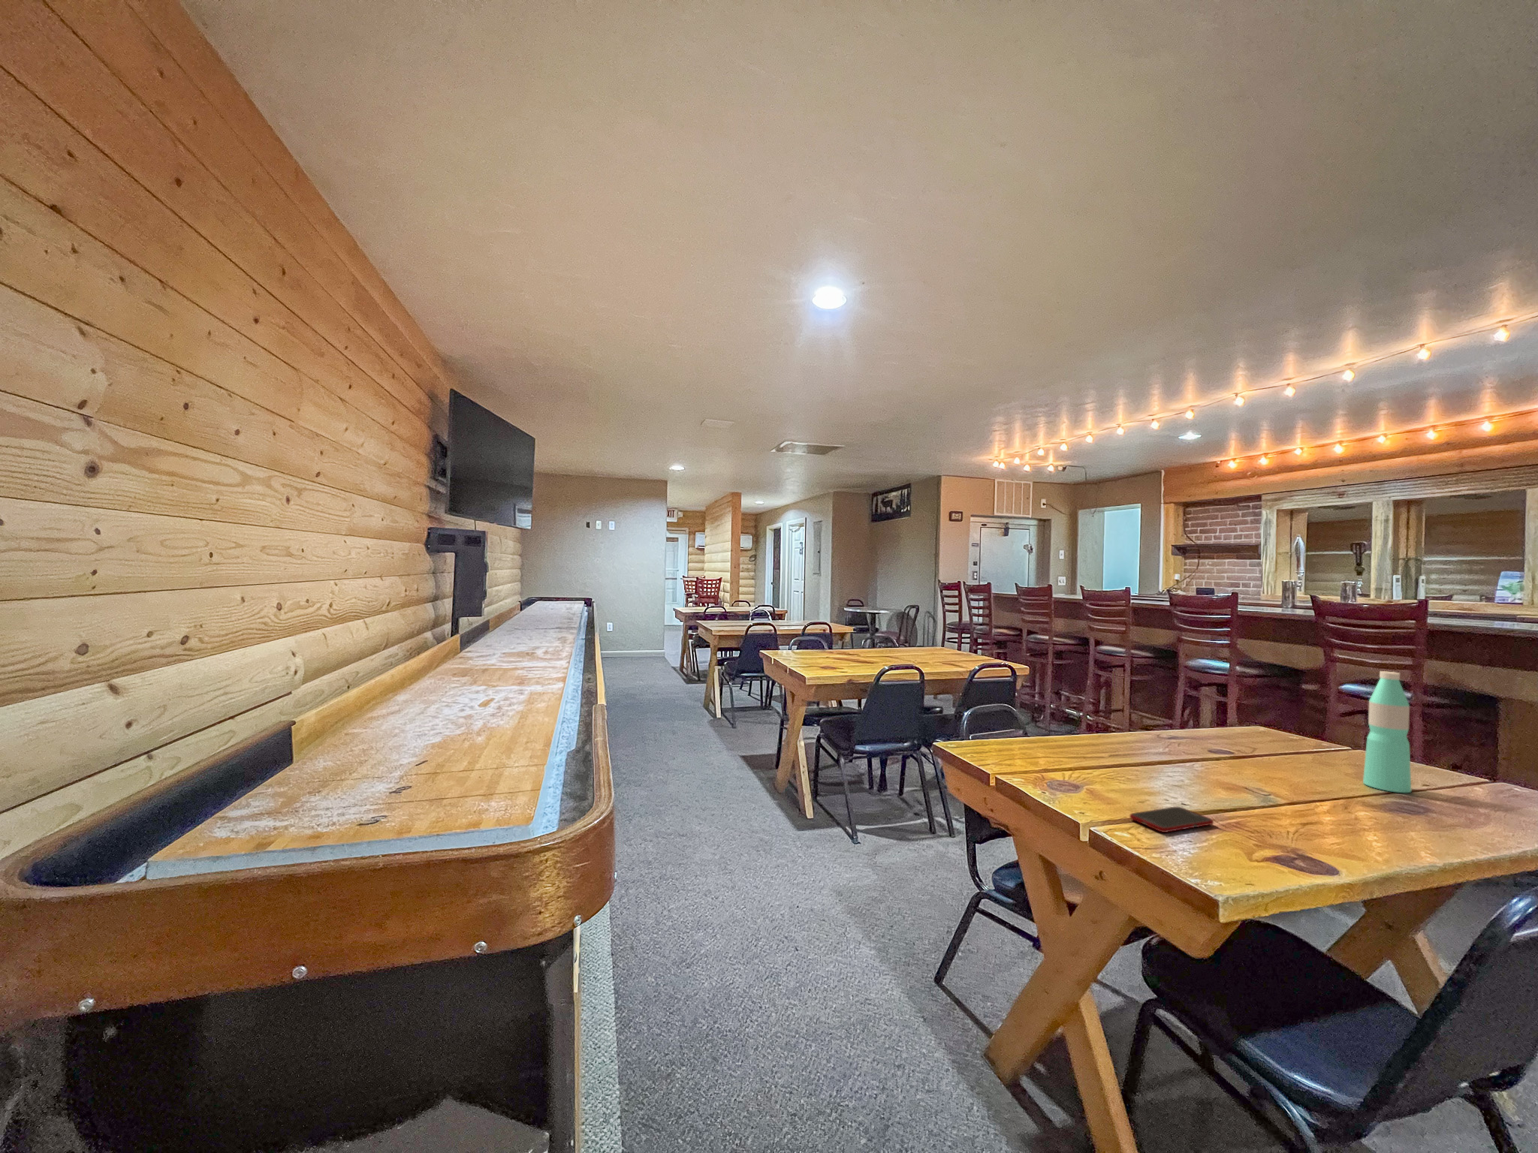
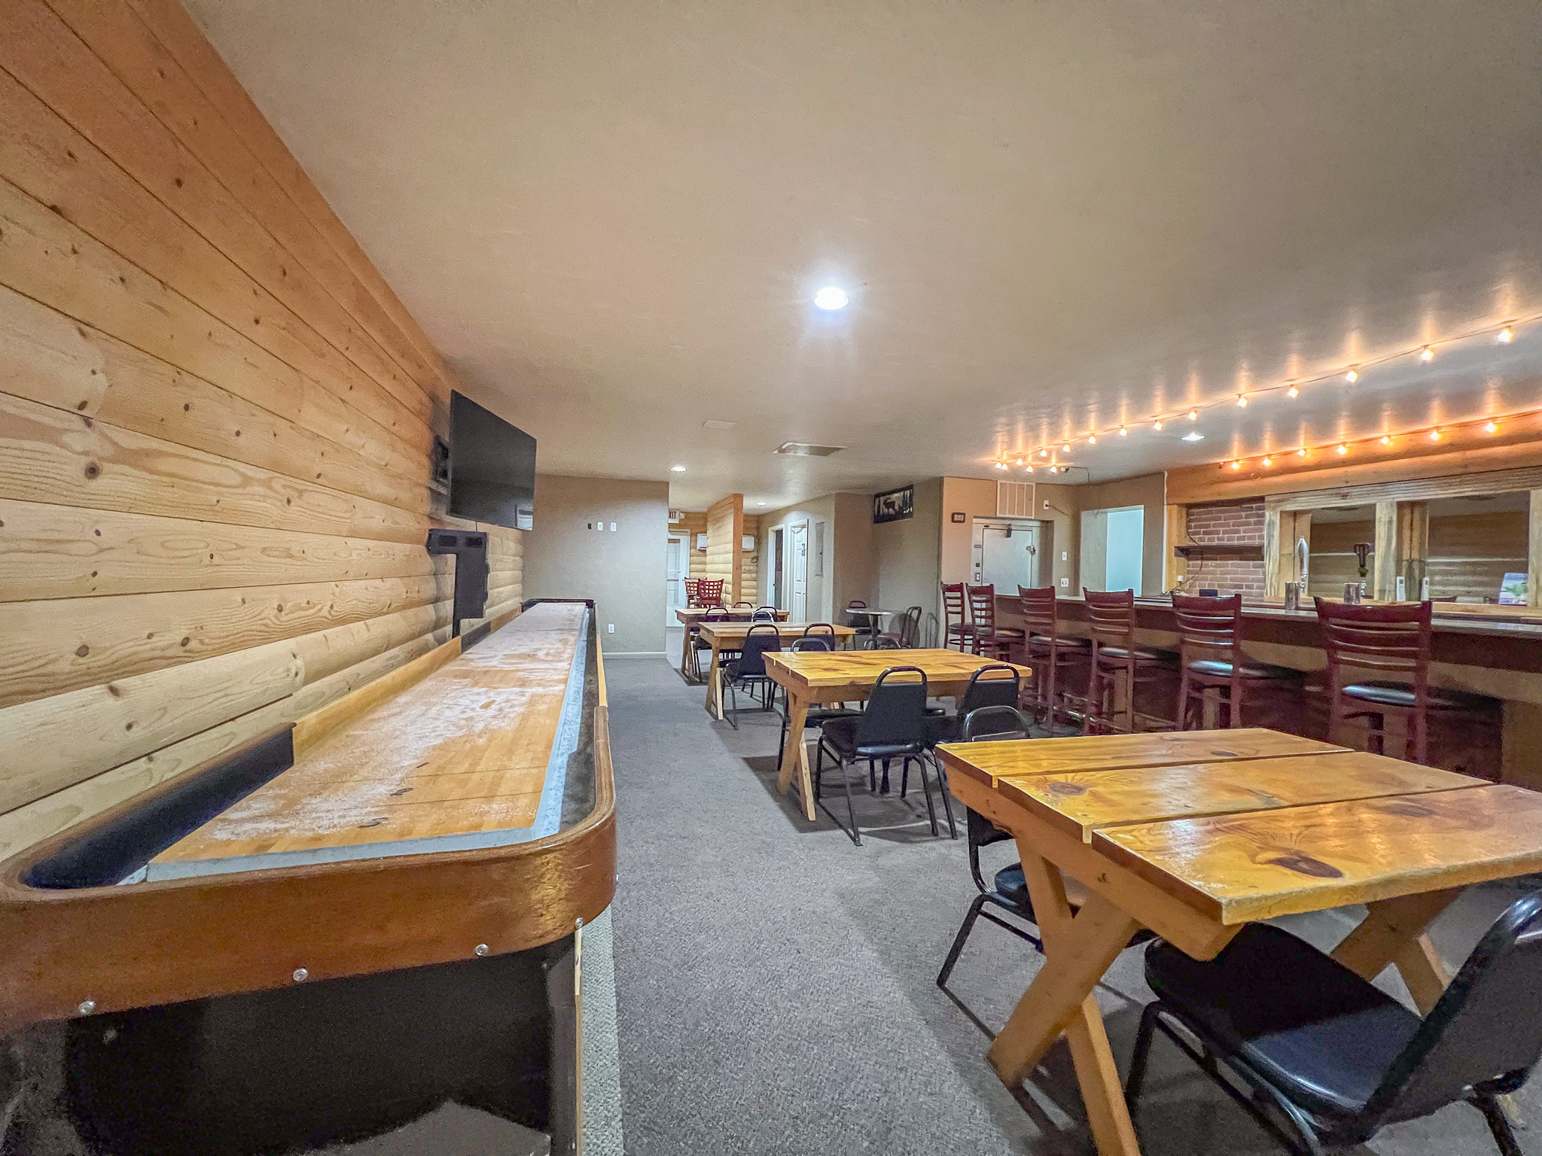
- cell phone [1129,807,1215,833]
- water bottle [1362,670,1412,793]
